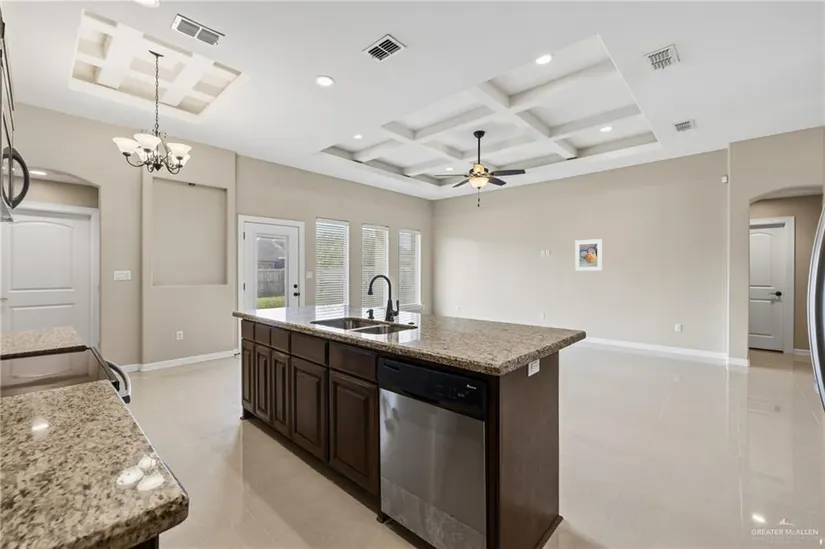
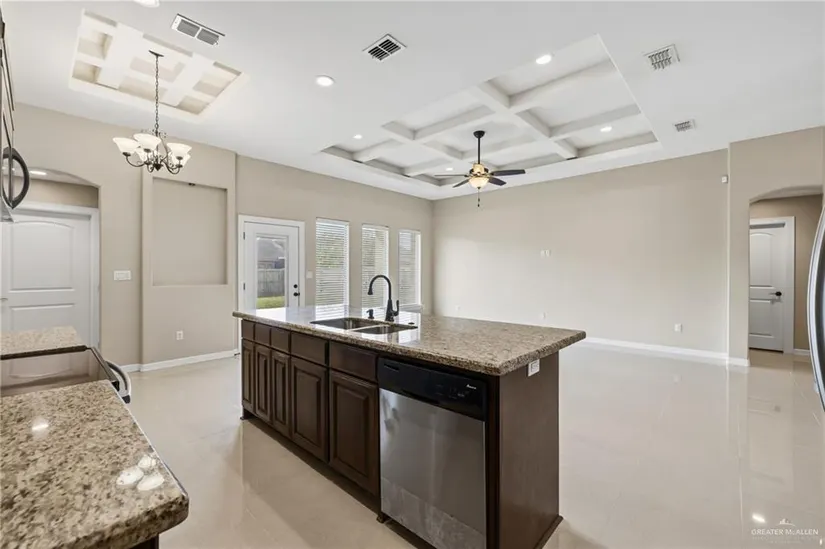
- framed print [574,238,603,272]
